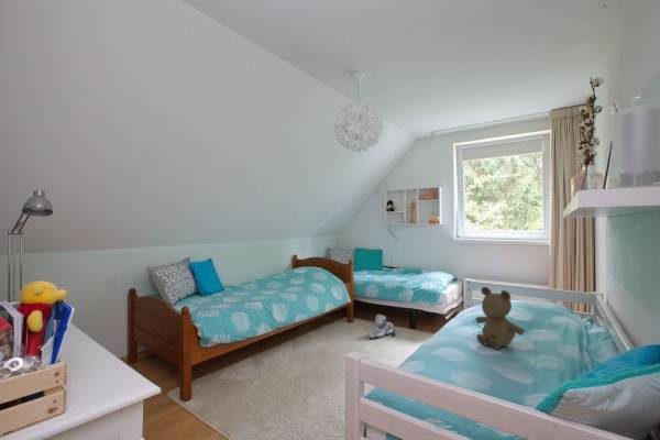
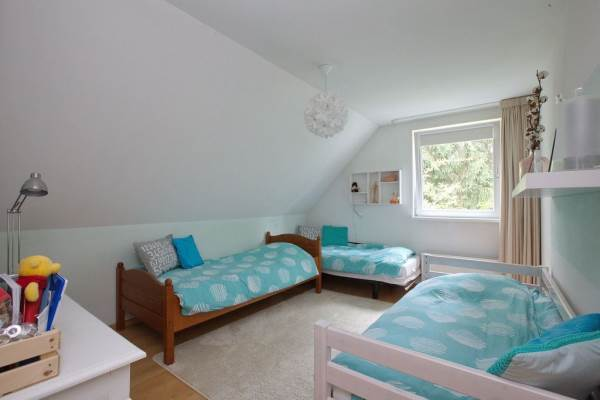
- plush toy [367,312,398,340]
- teddy bear [475,286,526,350]
